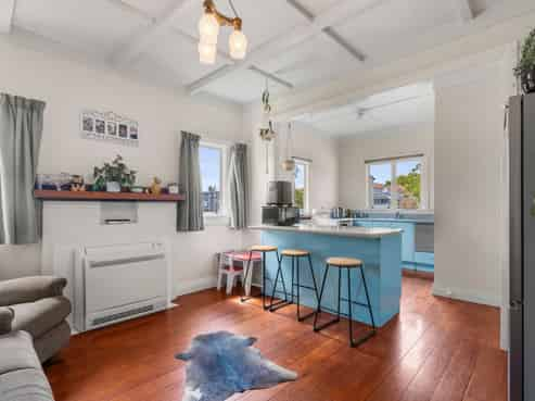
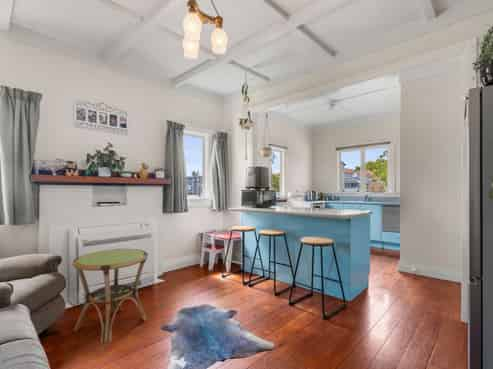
+ side table [71,248,149,344]
